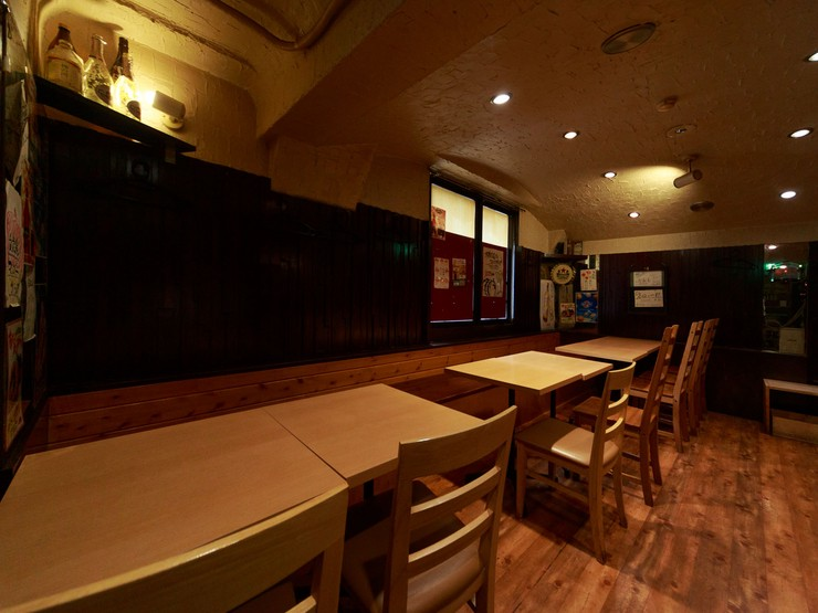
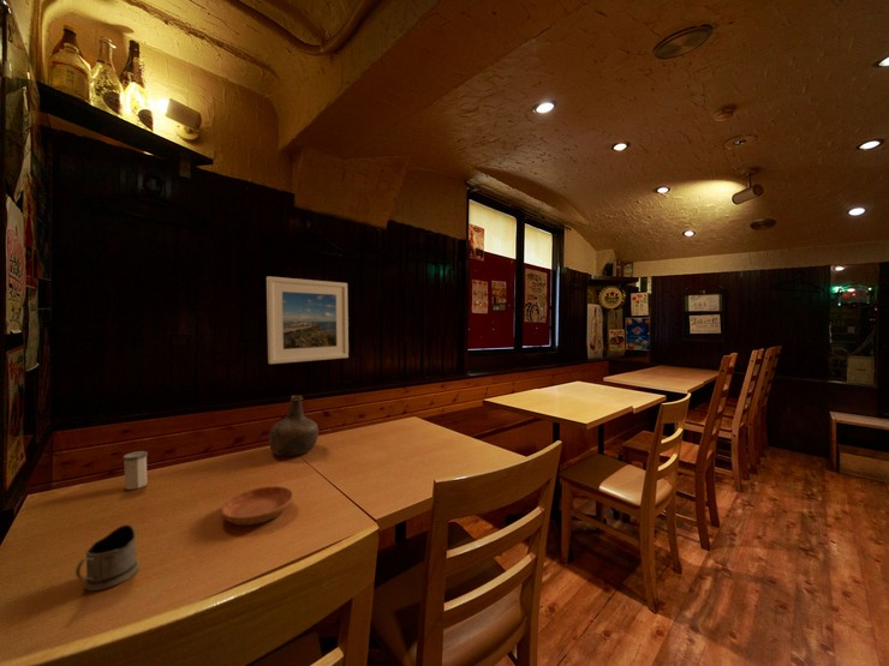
+ bottle [268,395,320,457]
+ salt shaker [121,450,149,491]
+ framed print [265,276,350,365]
+ saucer [220,485,294,527]
+ tea glass holder [74,523,141,592]
